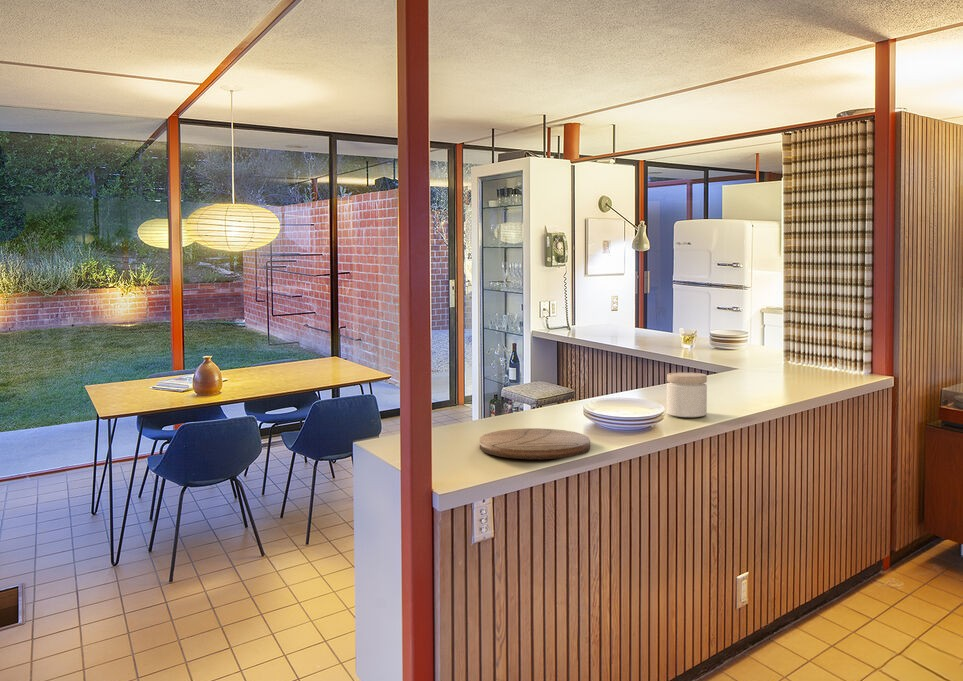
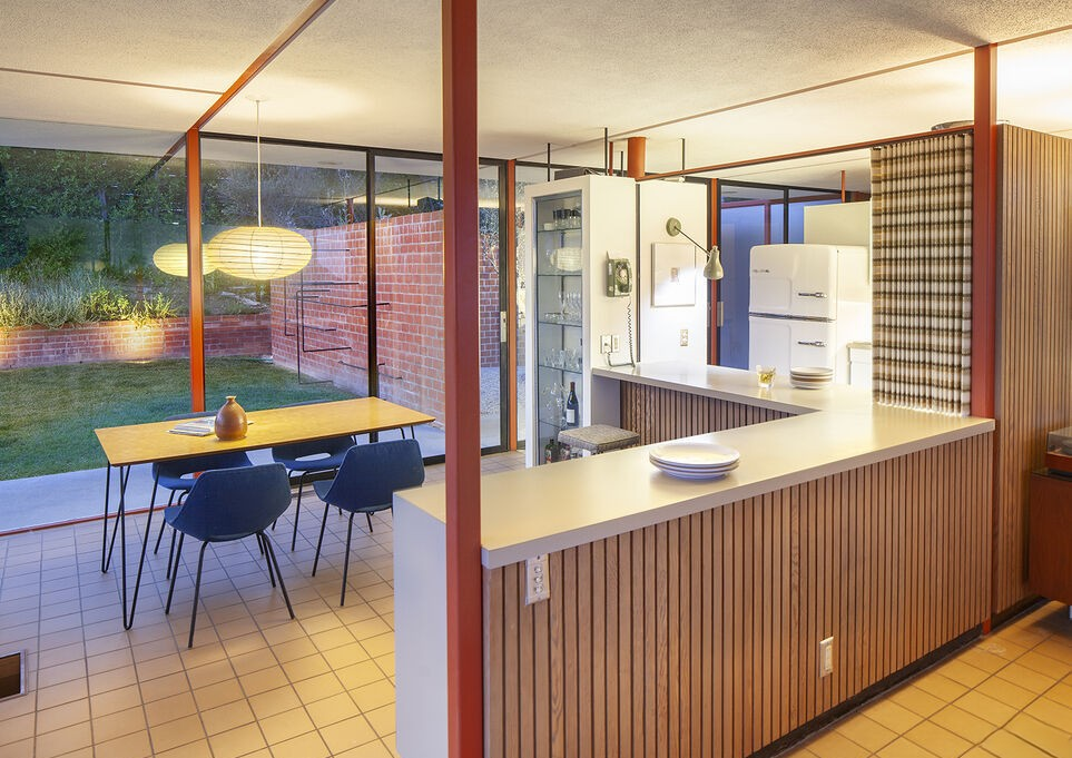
- jar [666,372,708,418]
- cutting board [479,427,591,460]
